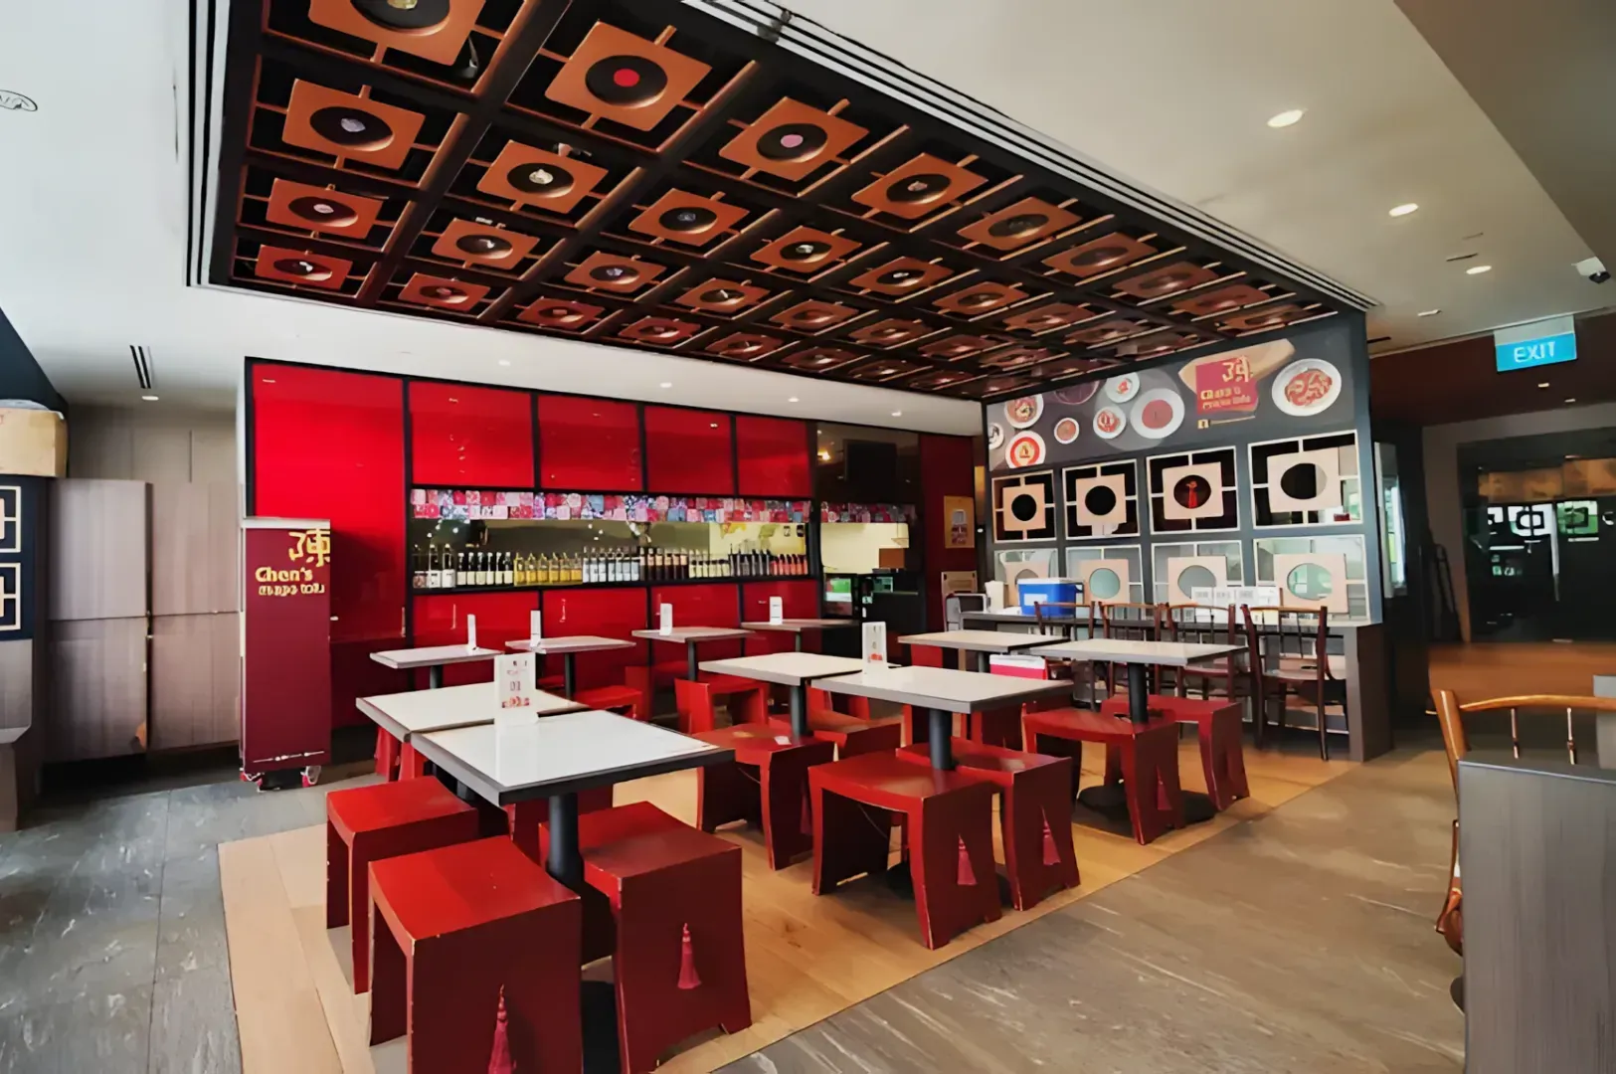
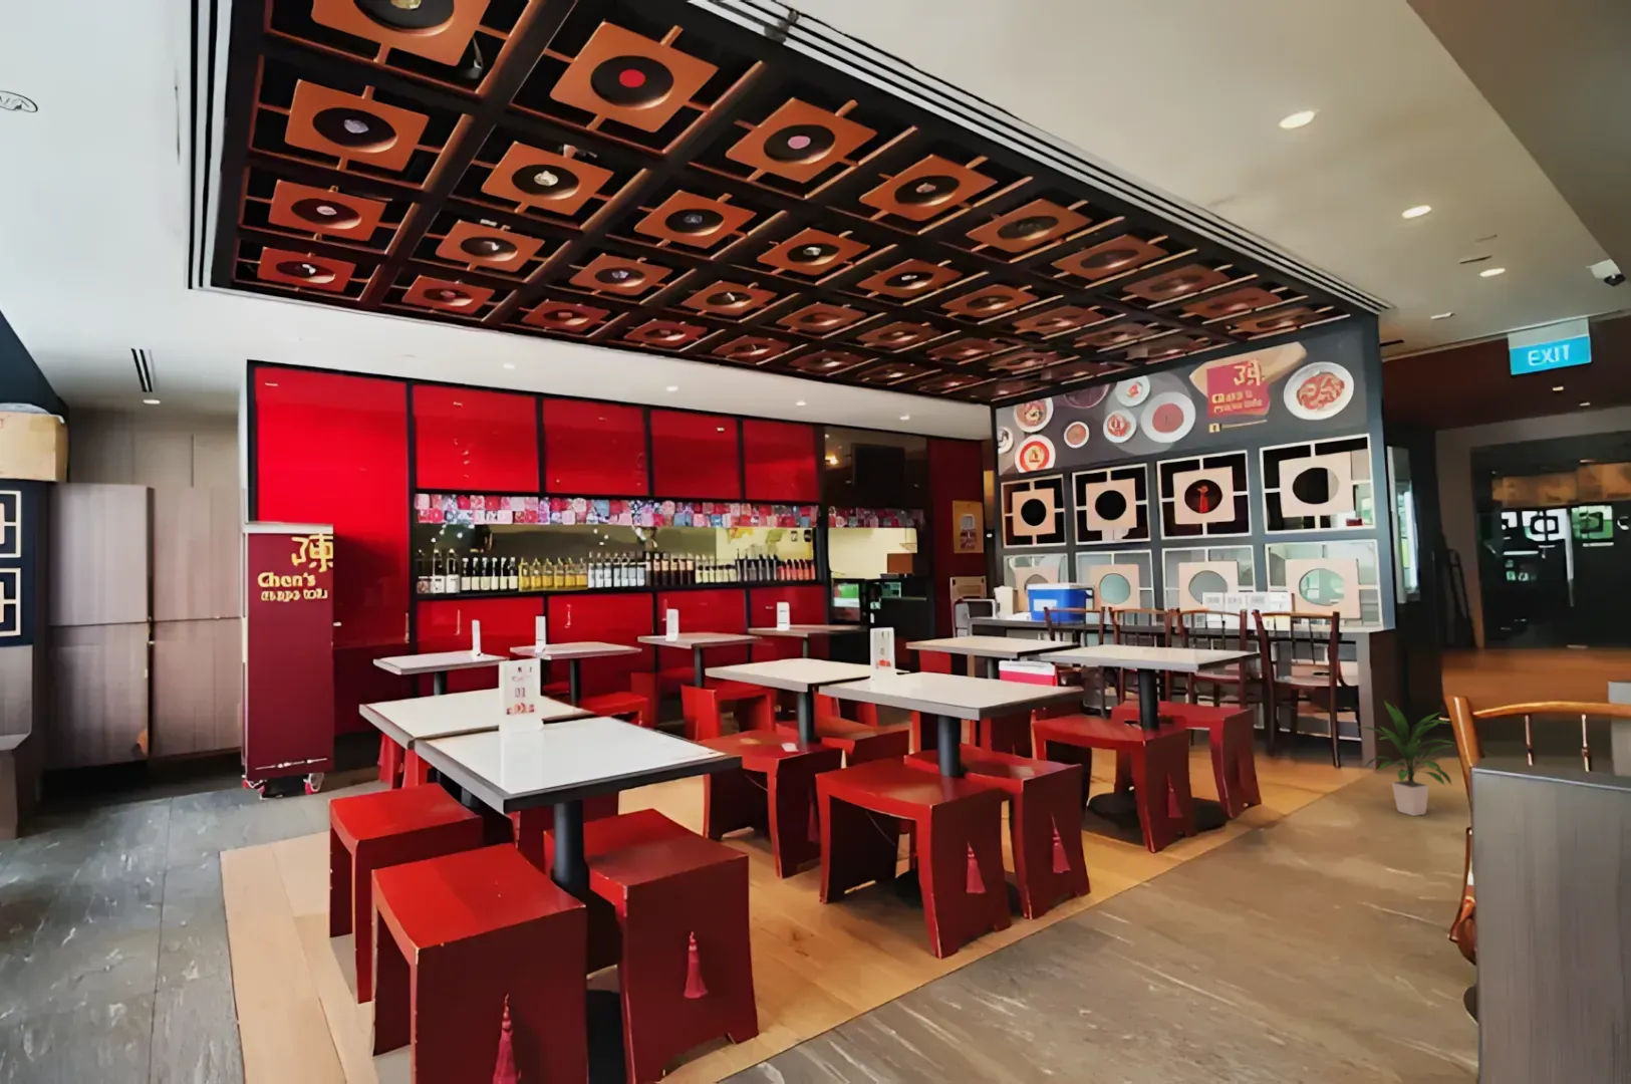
+ indoor plant [1355,699,1456,817]
